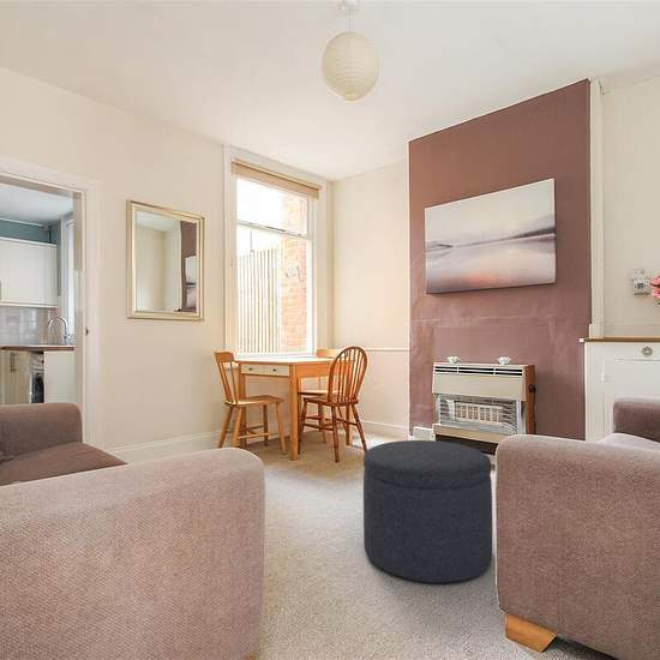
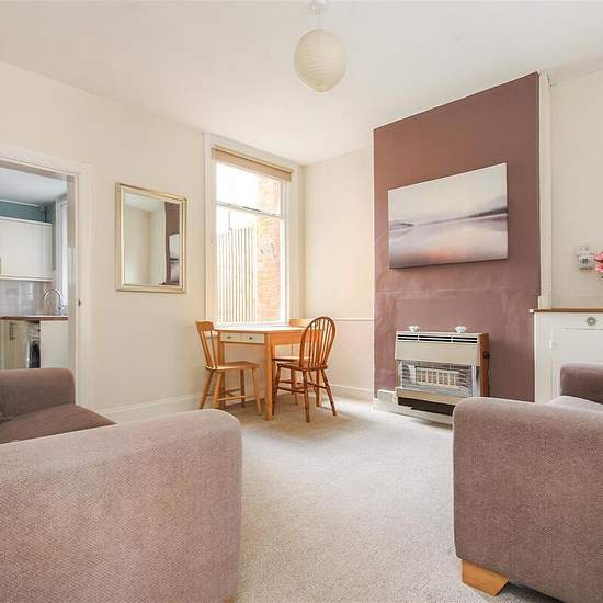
- ottoman [362,439,493,584]
